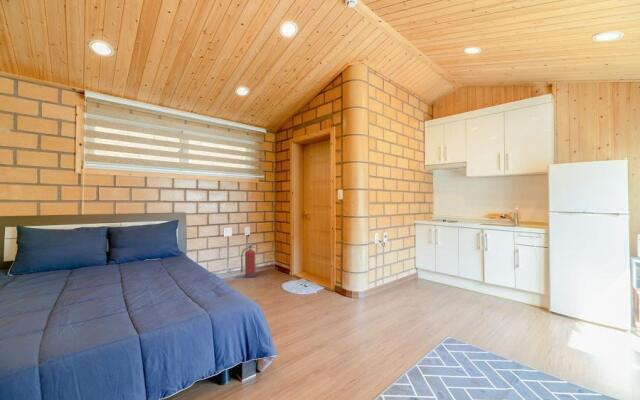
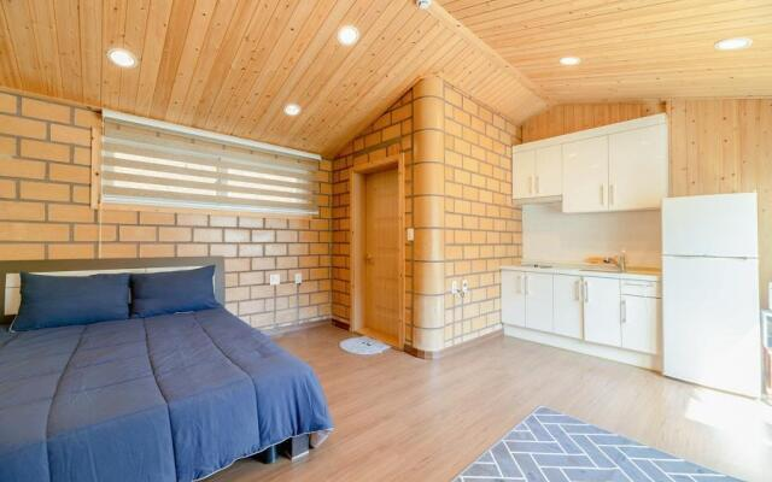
- fire extinguisher [239,243,257,278]
